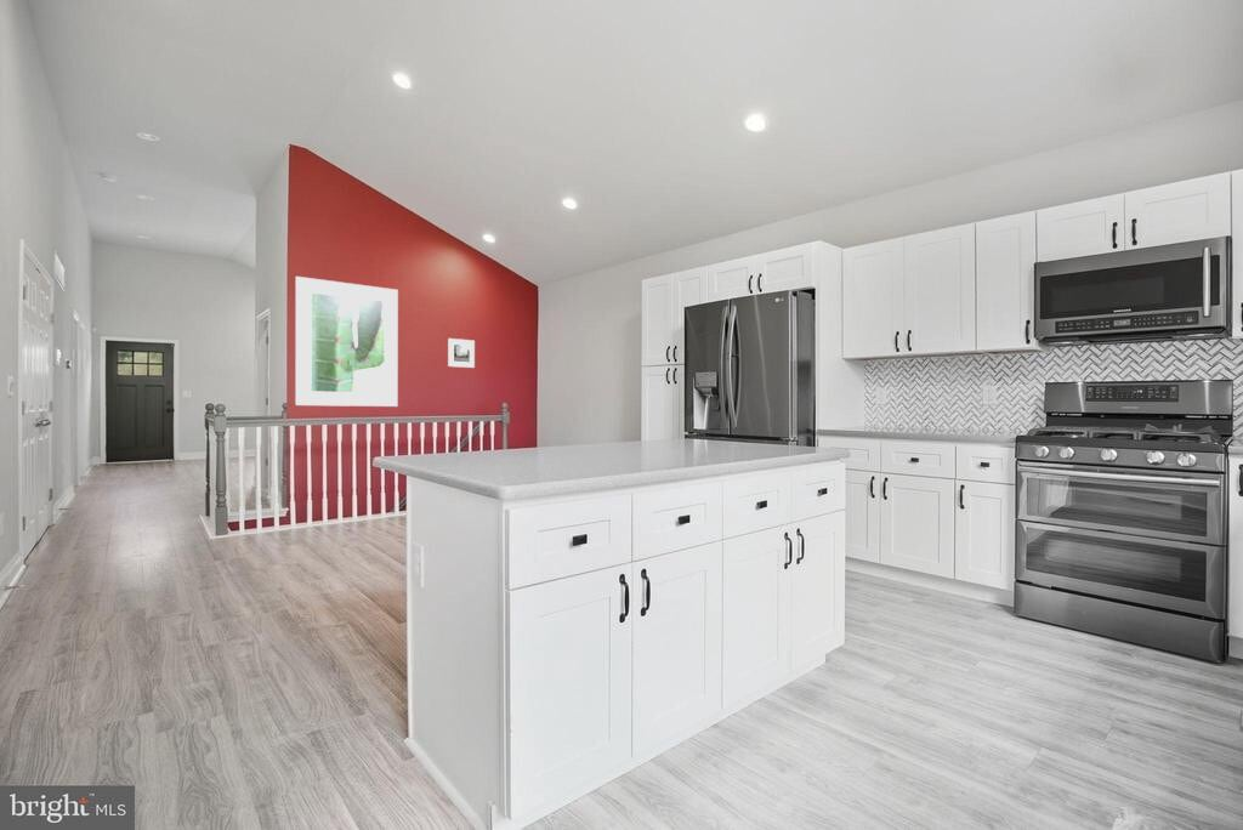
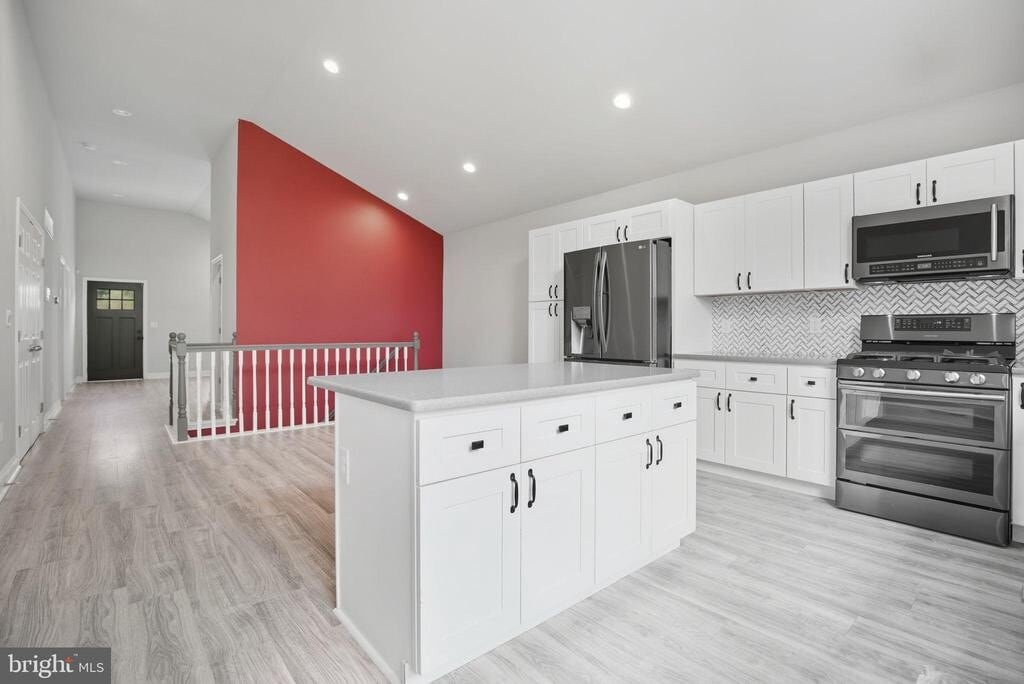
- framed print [447,337,476,369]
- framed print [294,275,399,408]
